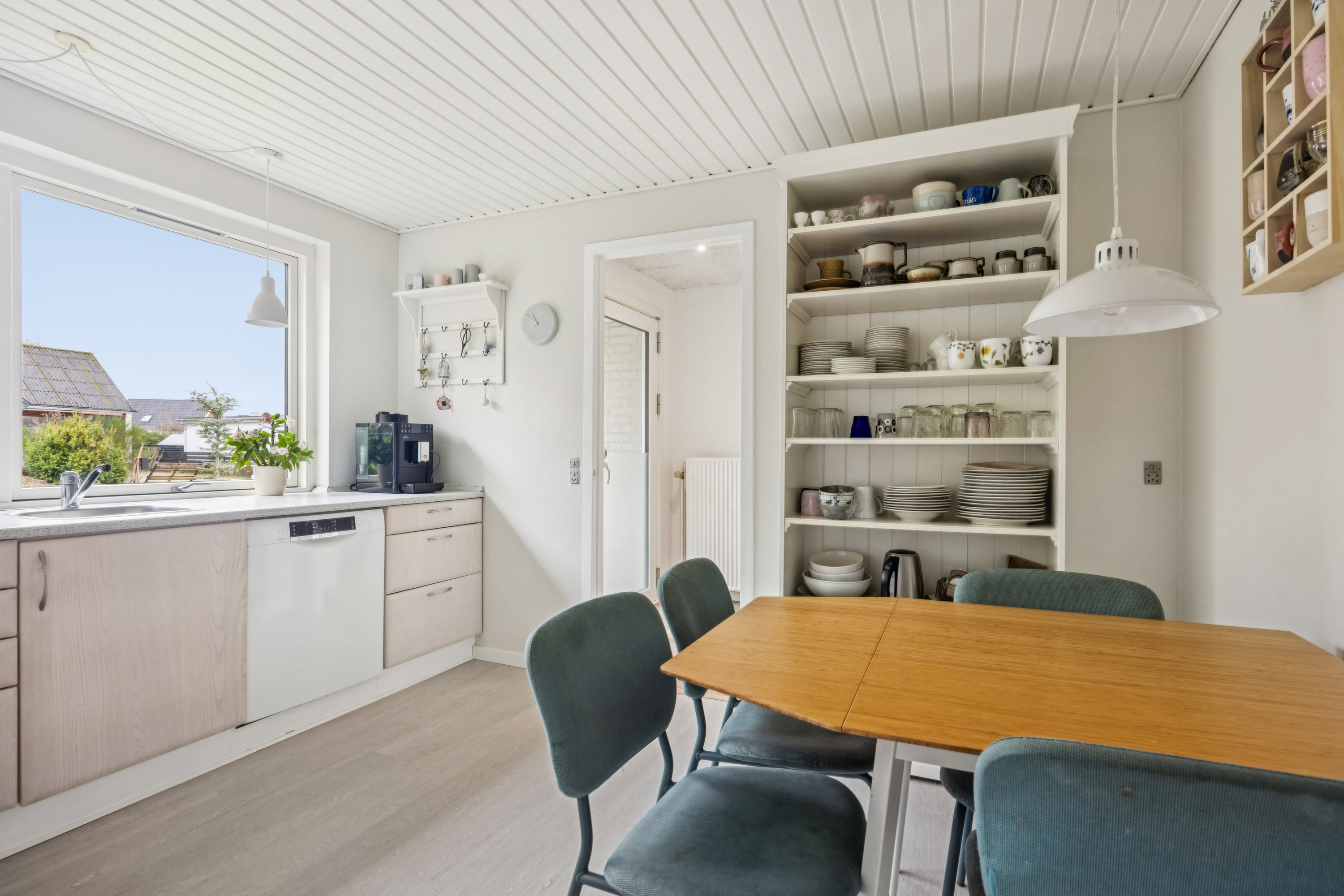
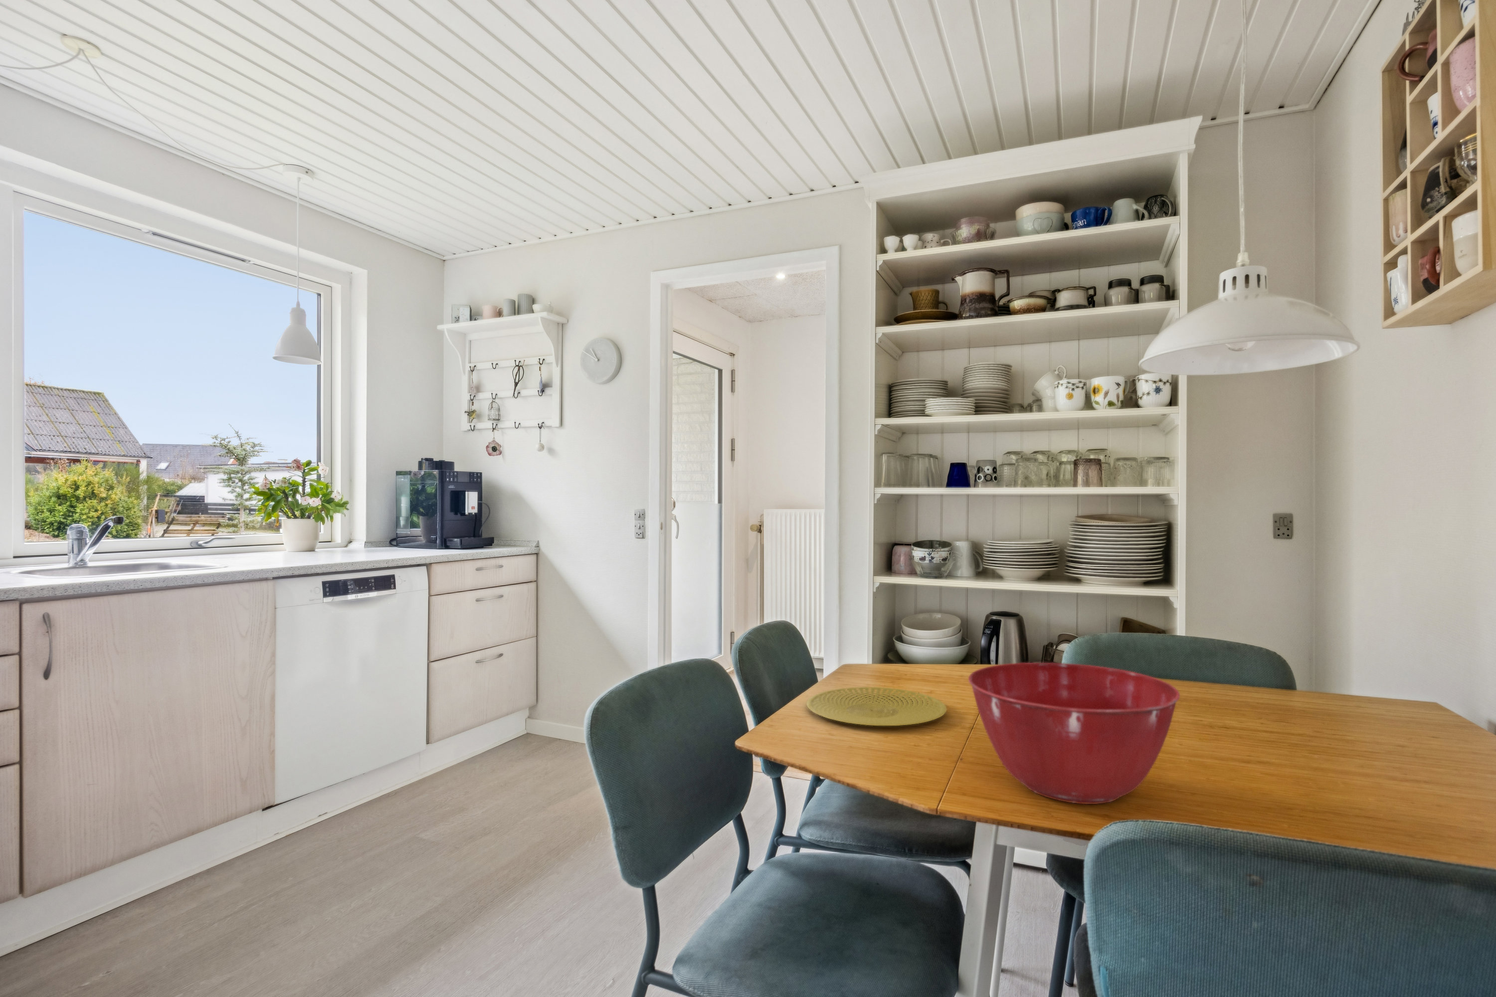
+ mixing bowl [968,662,1180,804]
+ plate [806,687,947,727]
